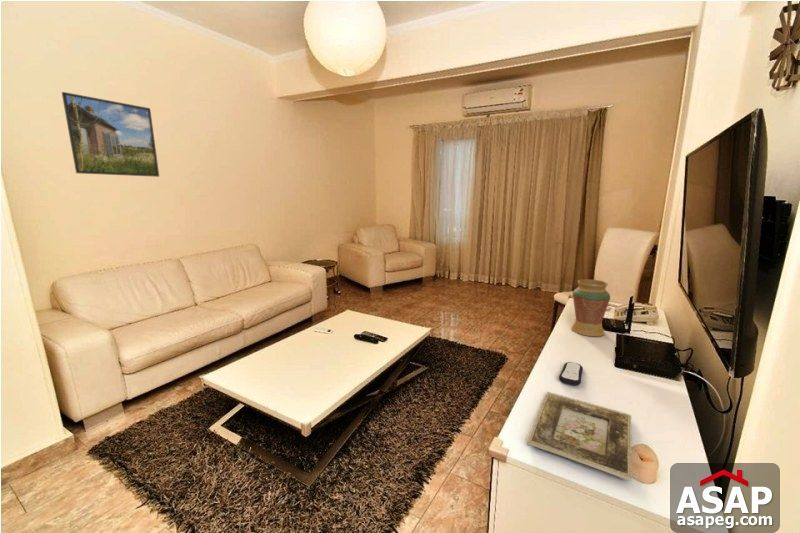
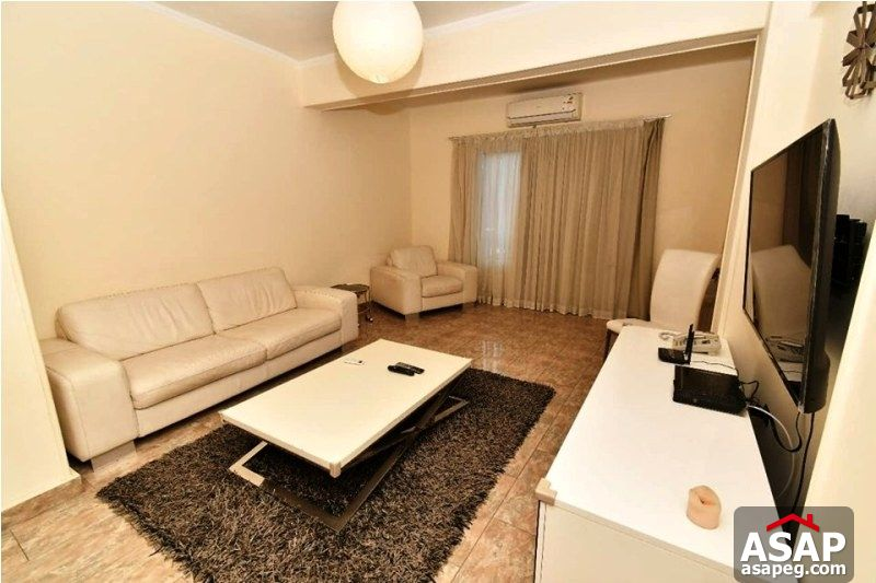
- decorative vase [570,278,611,337]
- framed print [61,91,160,178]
- remote control [558,361,584,386]
- picture frame [526,391,633,482]
